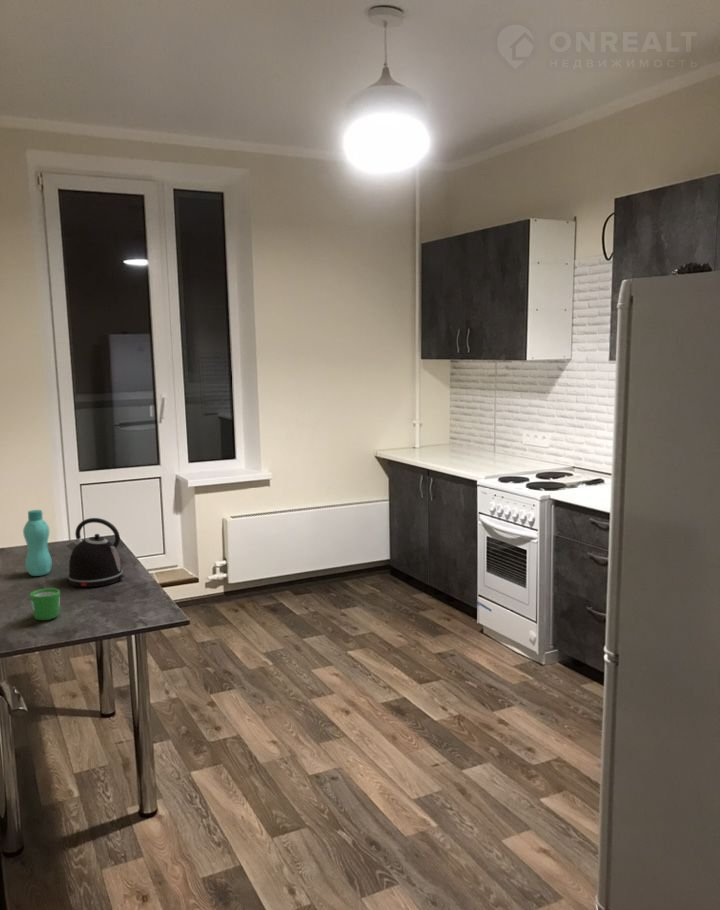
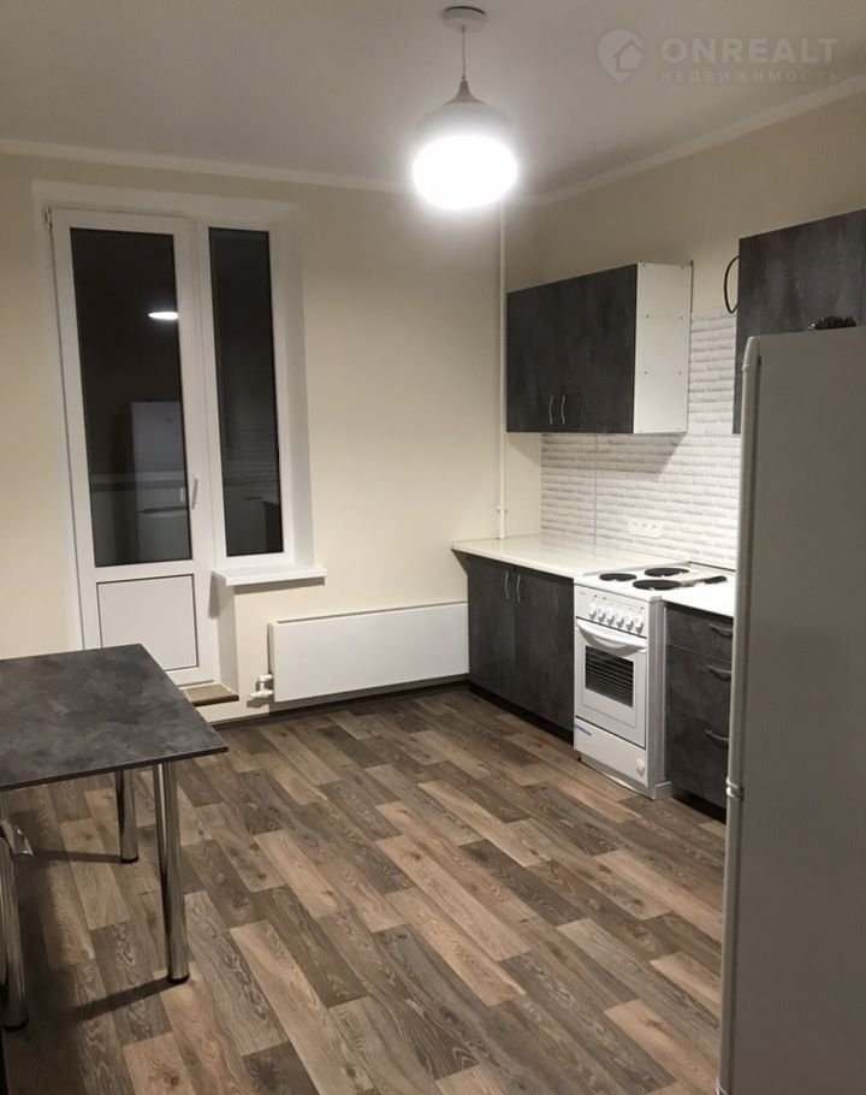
- mug [29,587,61,621]
- bottle [22,509,53,577]
- kettle [65,517,126,588]
